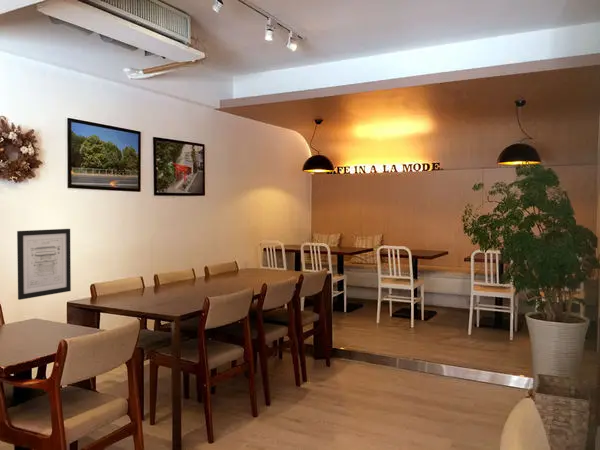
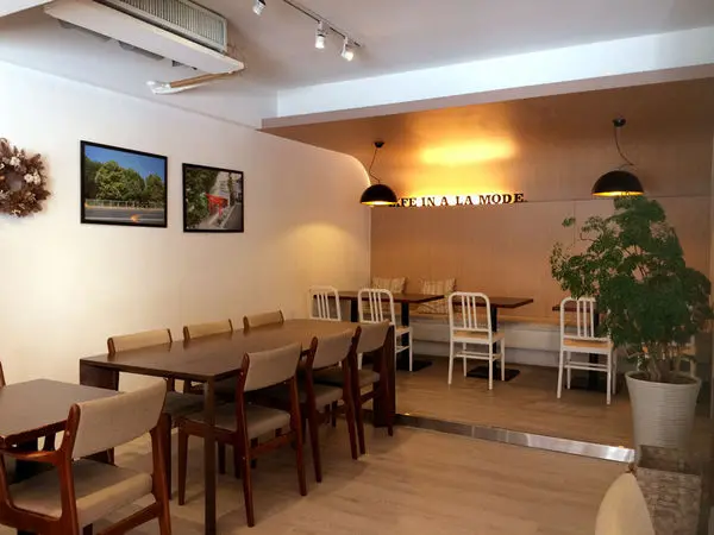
- wall art [16,228,72,301]
